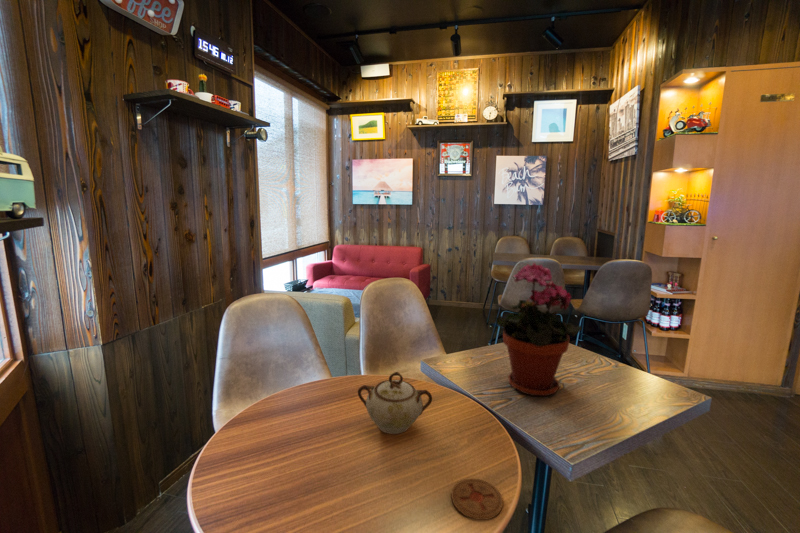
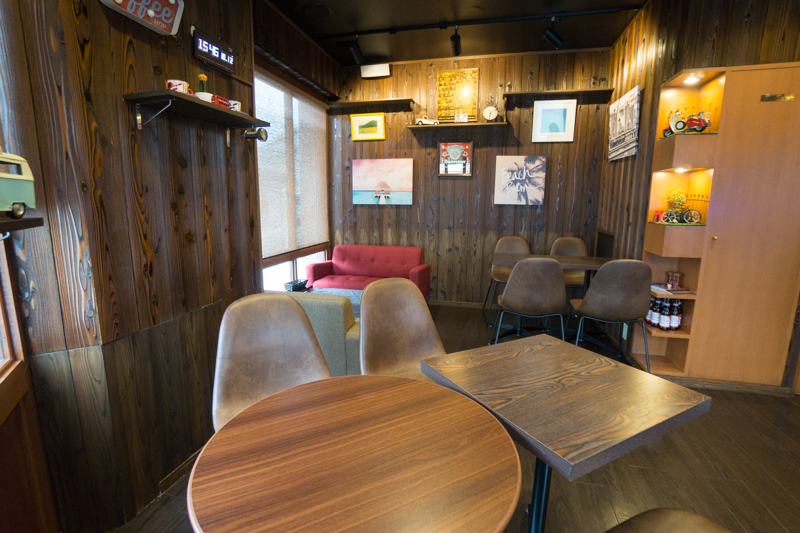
- coaster [450,478,504,521]
- potted plant [495,262,583,397]
- sugar bowl [357,371,433,435]
